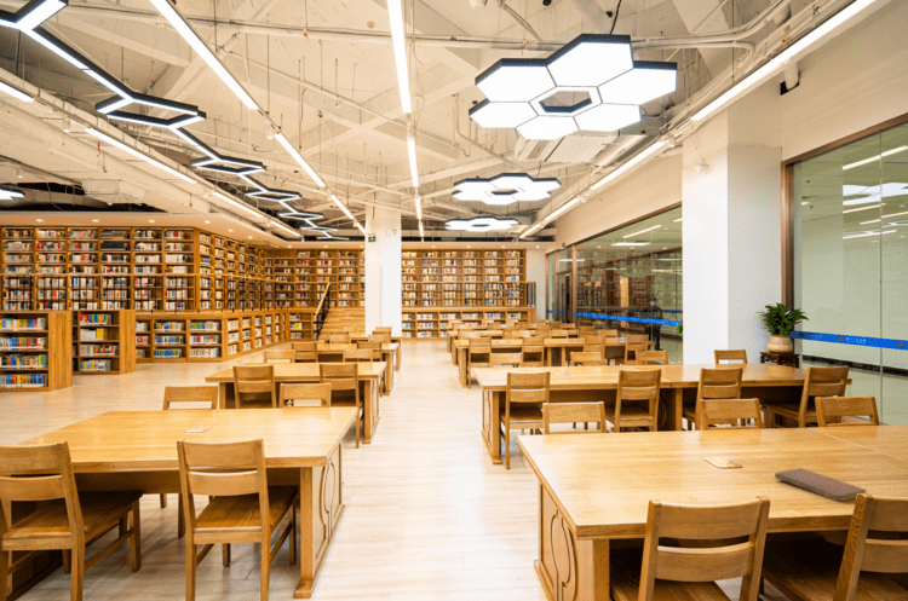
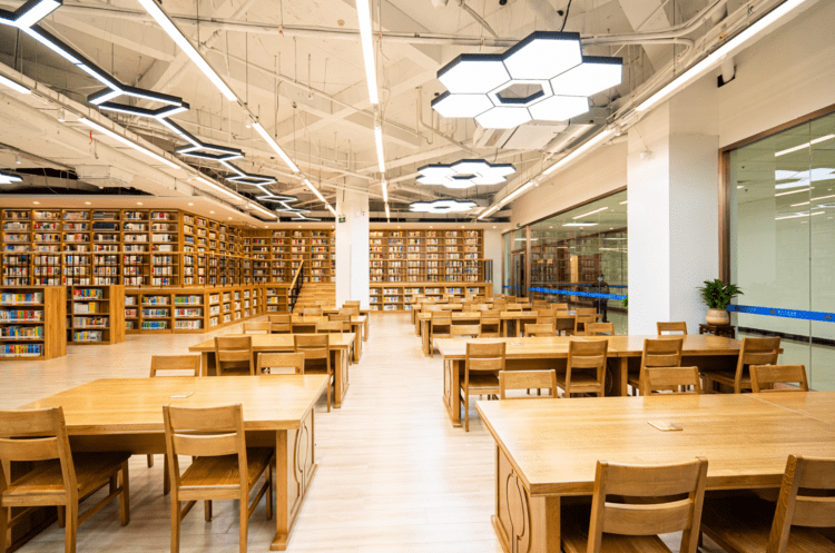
- notebook [774,467,868,503]
